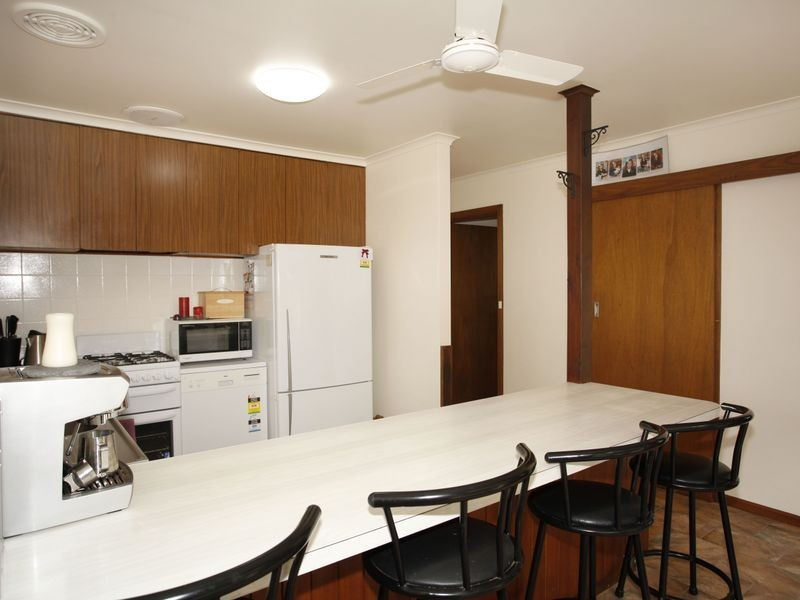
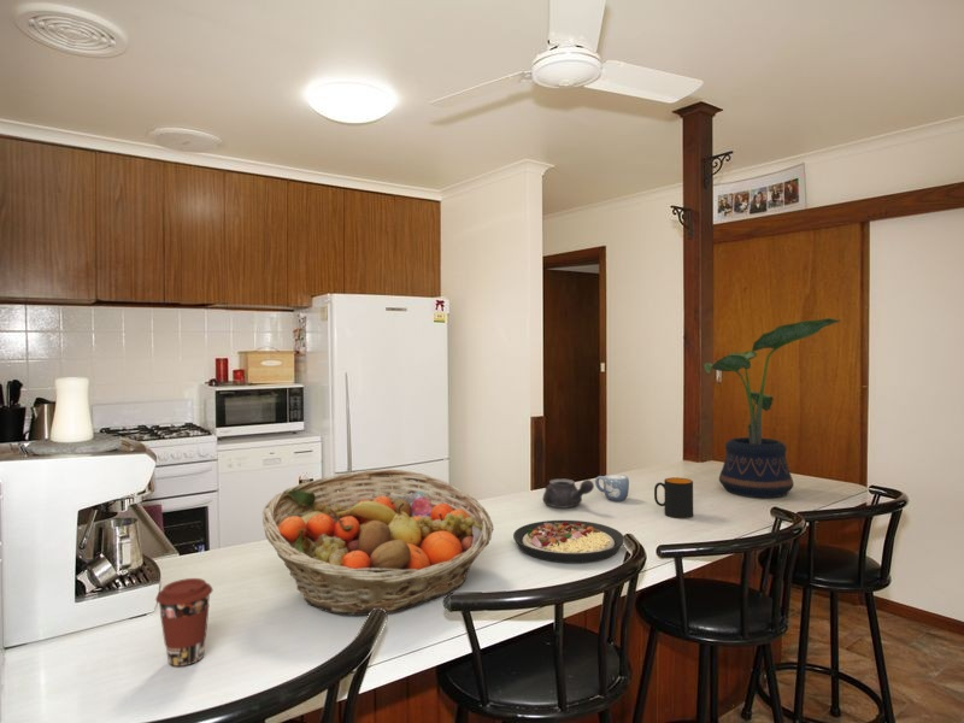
+ coffee cup [154,577,213,668]
+ teapot [542,478,595,509]
+ plate [512,519,624,564]
+ potted plant [703,317,841,499]
+ mug [653,477,694,519]
+ fruit basket [261,468,495,617]
+ mug [594,474,630,502]
